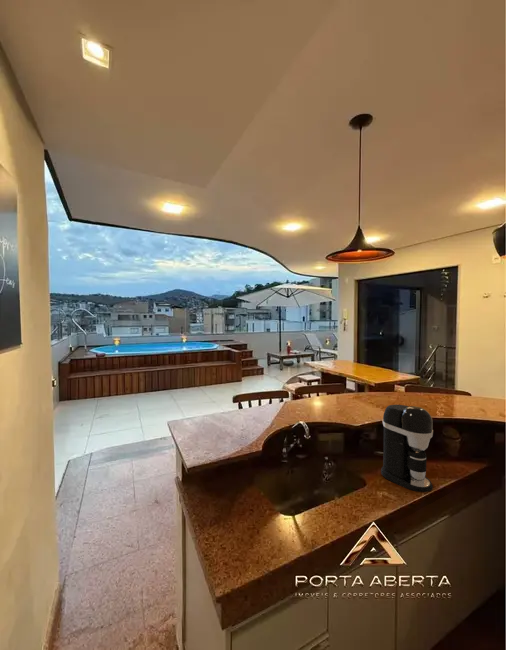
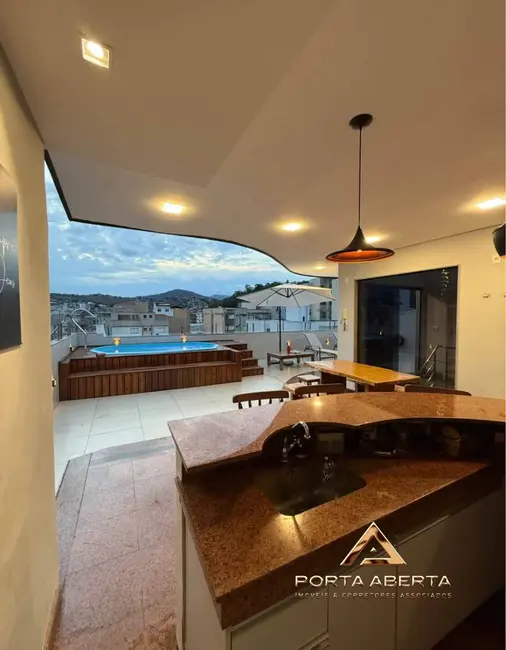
- coffee maker [380,404,434,493]
